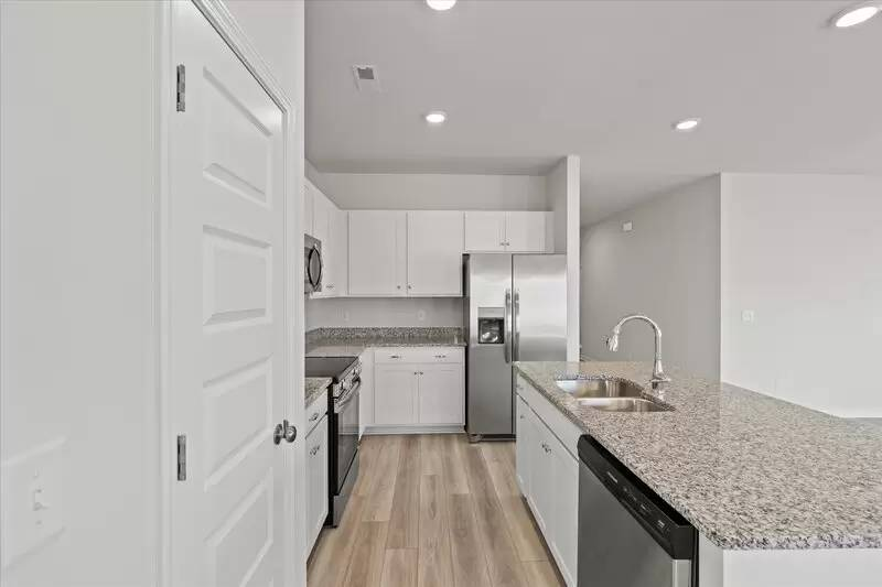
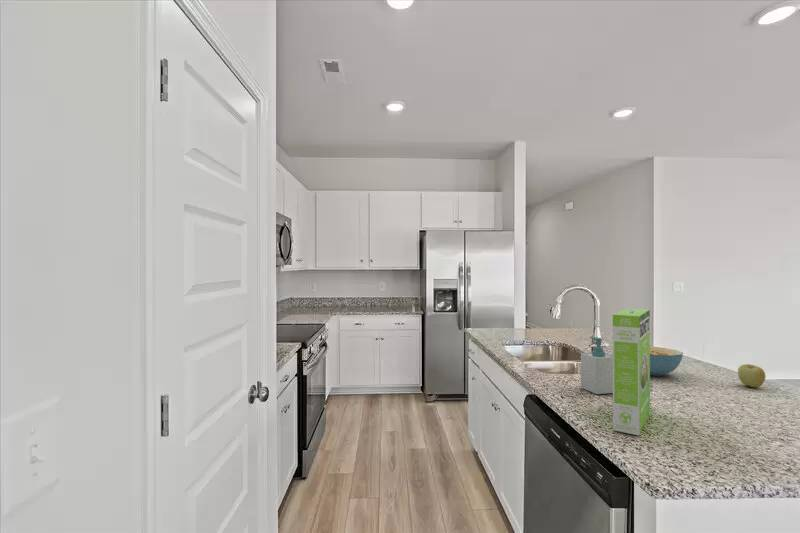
+ cereal bowl [650,346,684,377]
+ cake mix box [612,308,651,436]
+ apple [737,363,766,389]
+ soap bottle [580,335,613,395]
